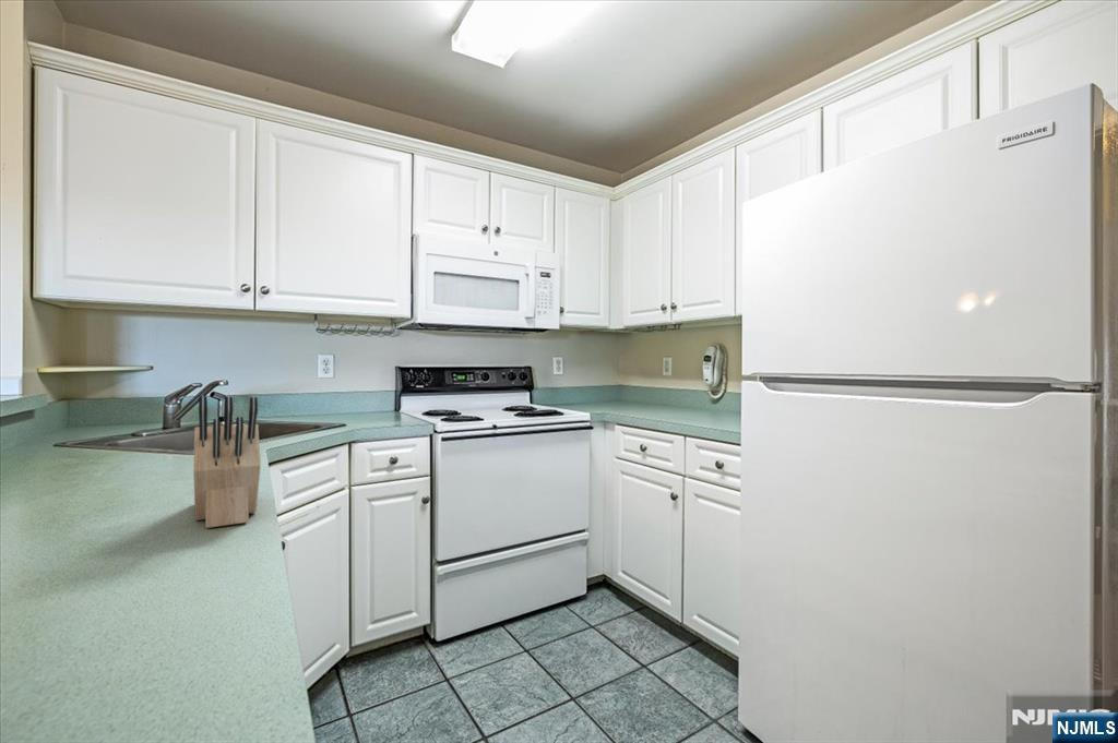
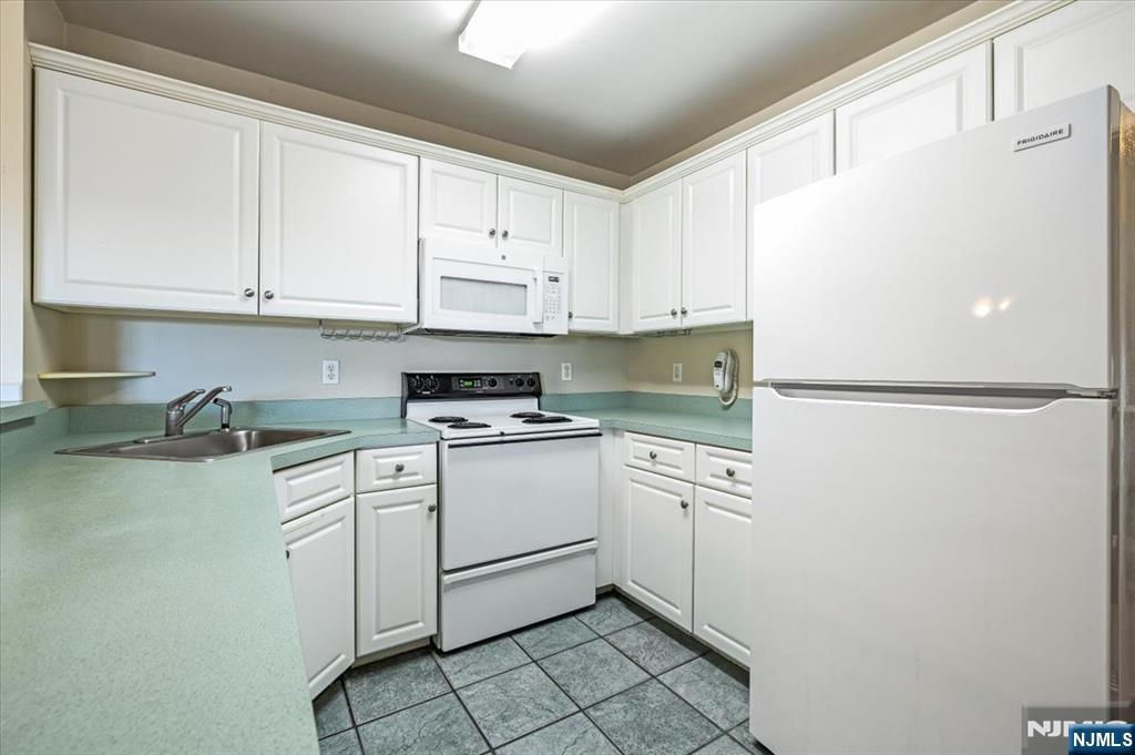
- knife block [192,395,262,529]
